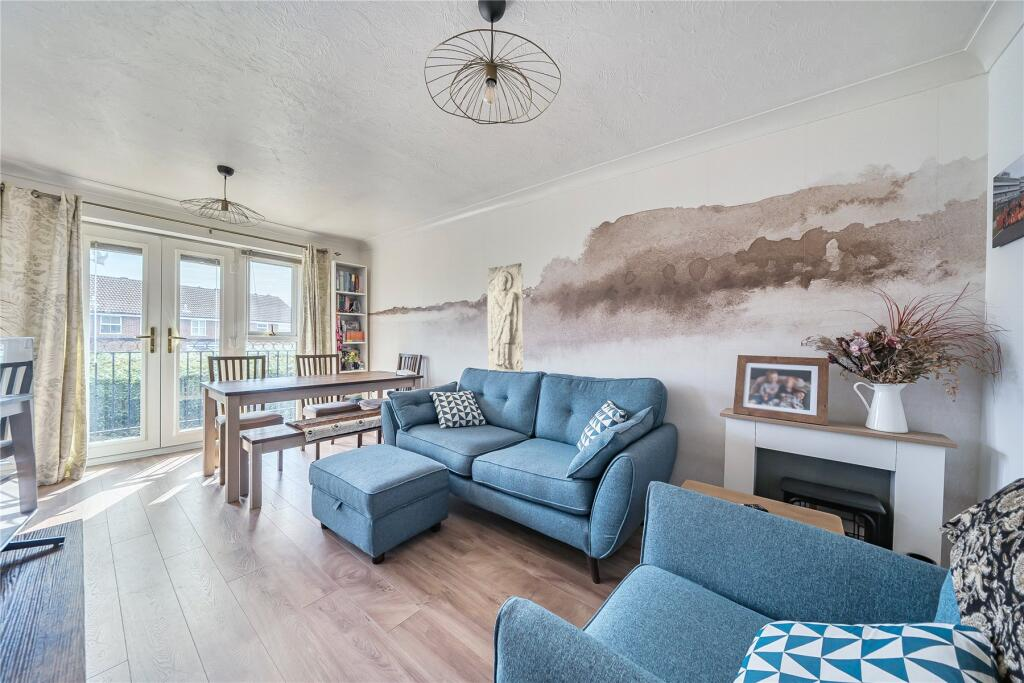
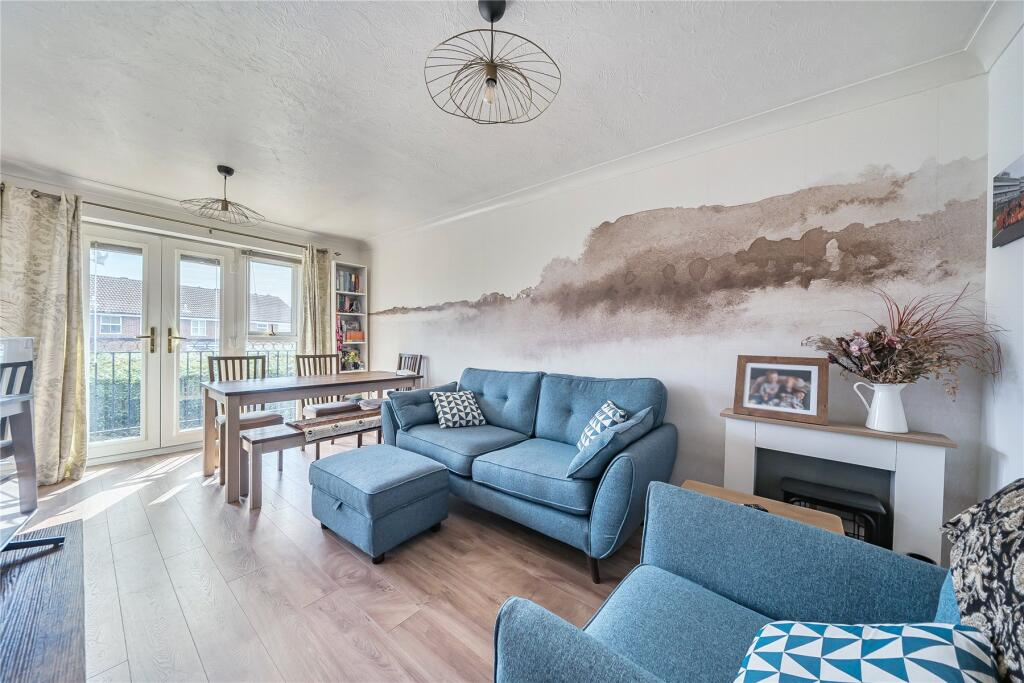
- stone relief [486,262,524,373]
